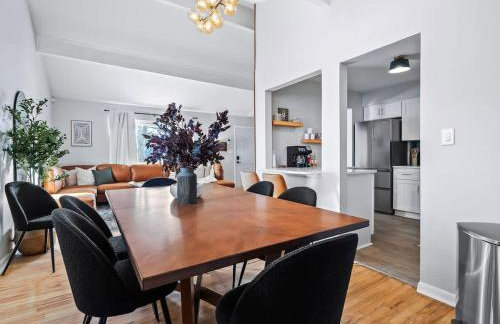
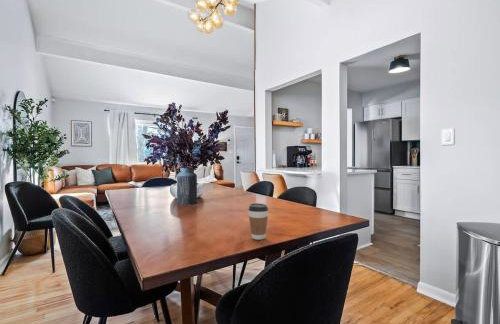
+ coffee cup [247,202,270,241]
